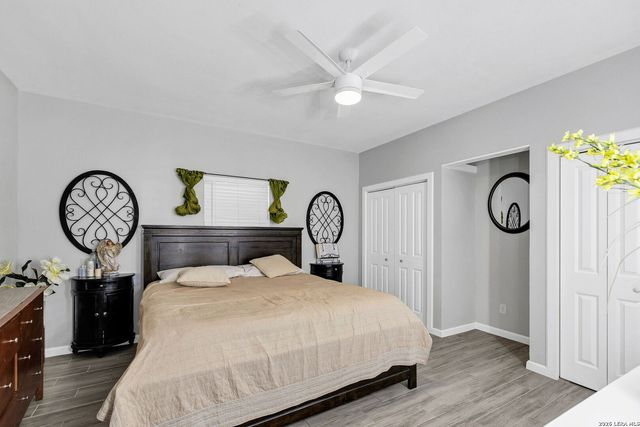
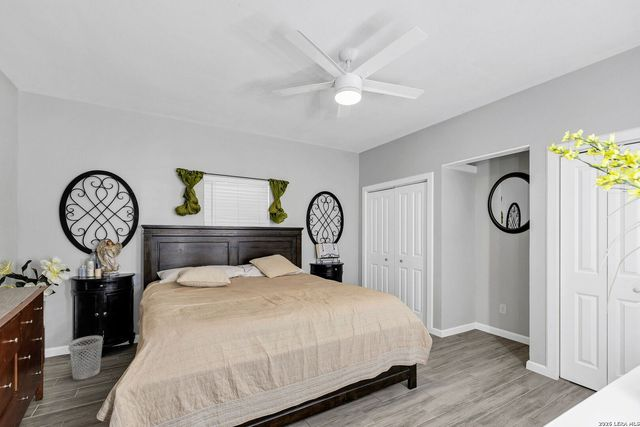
+ wastebasket [68,335,104,381]
